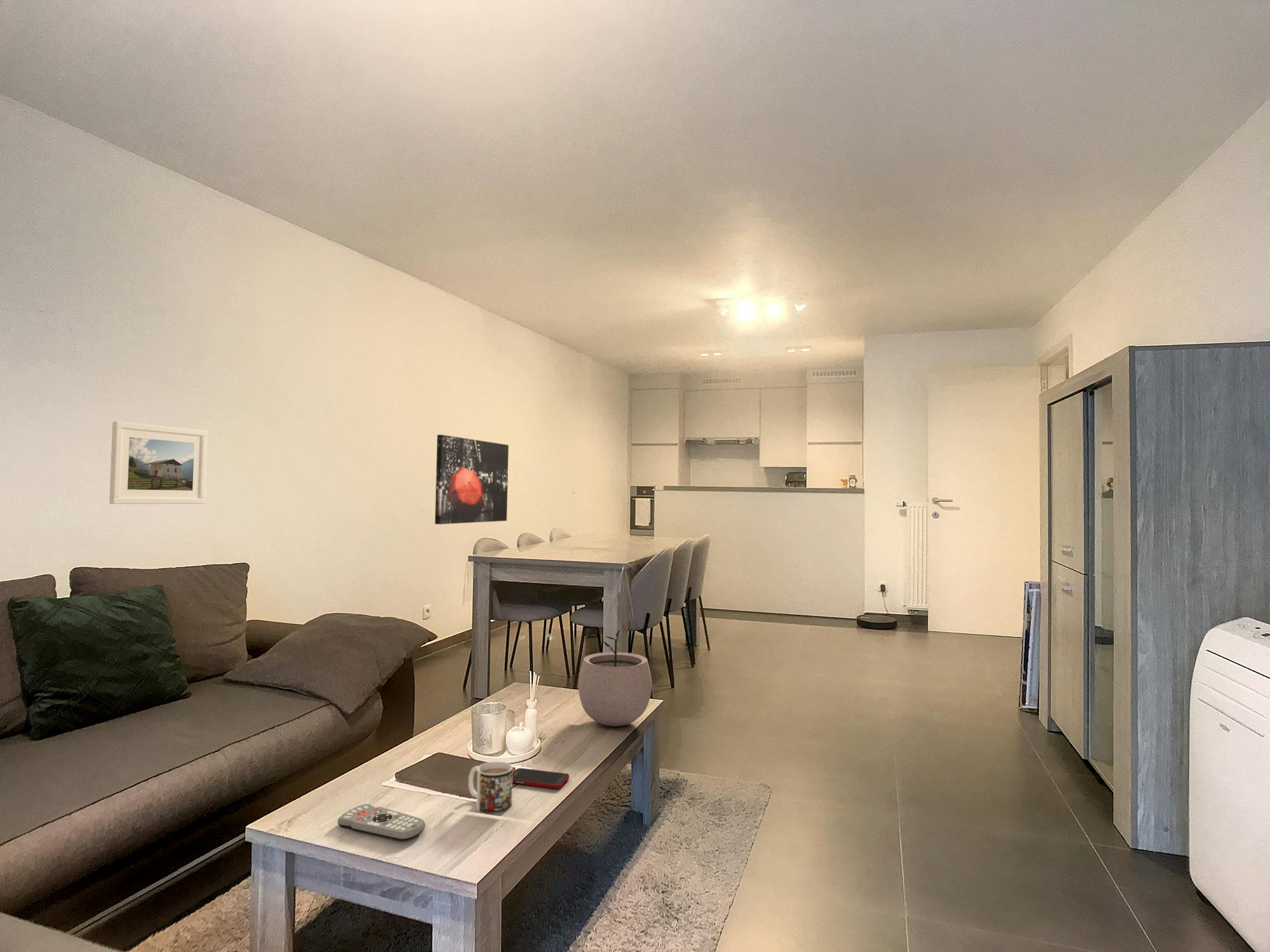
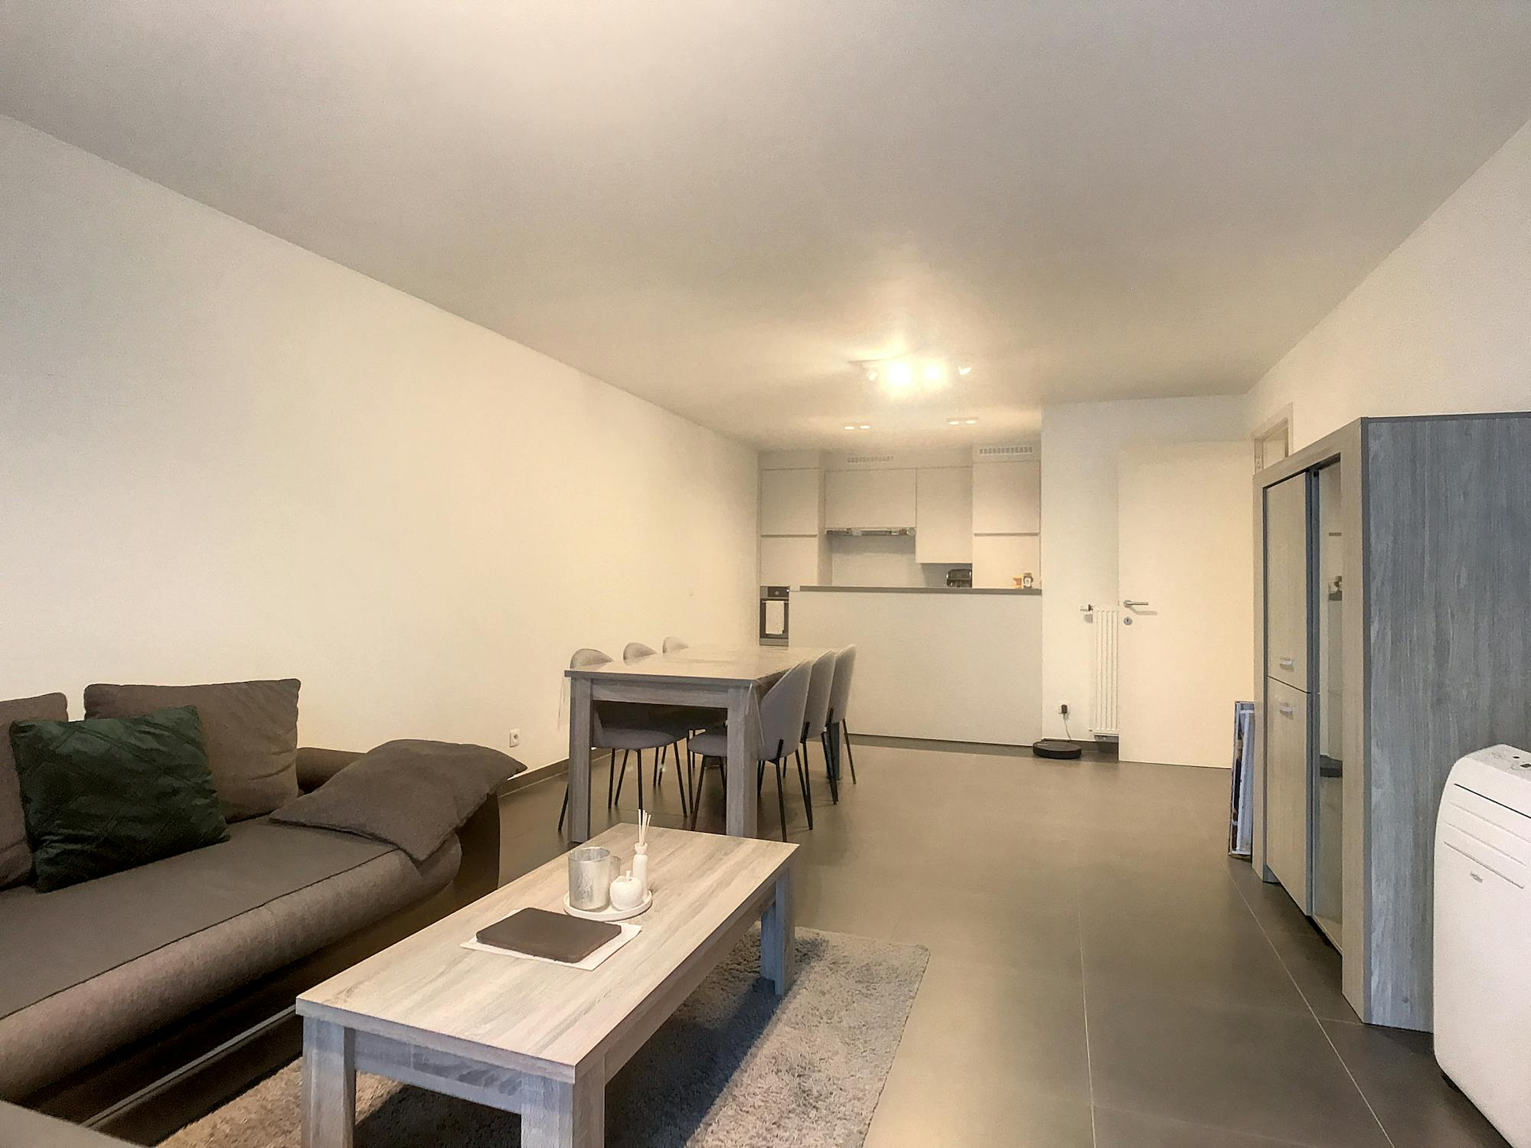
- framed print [109,421,208,505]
- plant pot [578,630,652,727]
- remote control [337,803,426,842]
- cell phone [512,767,570,789]
- wall art [434,434,509,525]
- mug [468,761,513,814]
